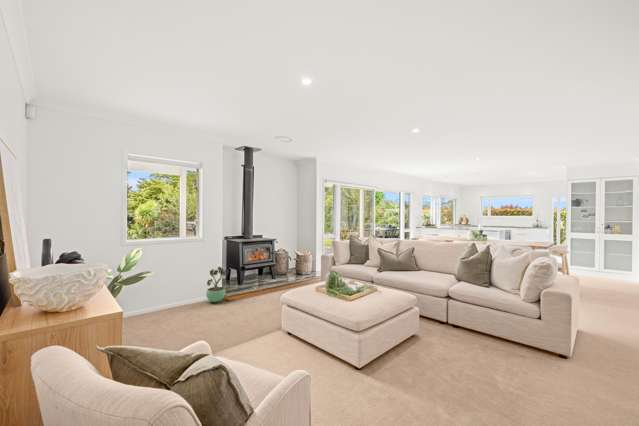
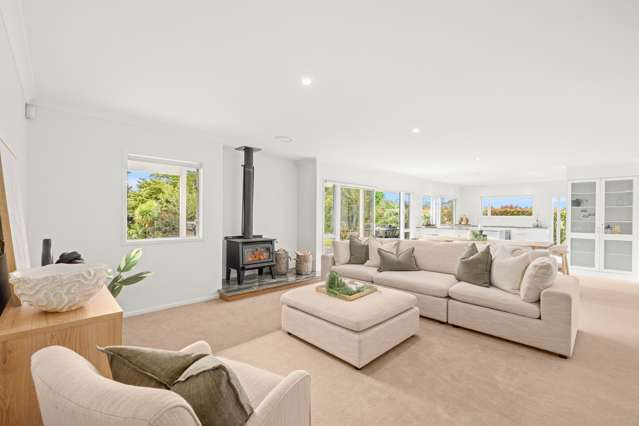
- potted plant [205,266,230,303]
